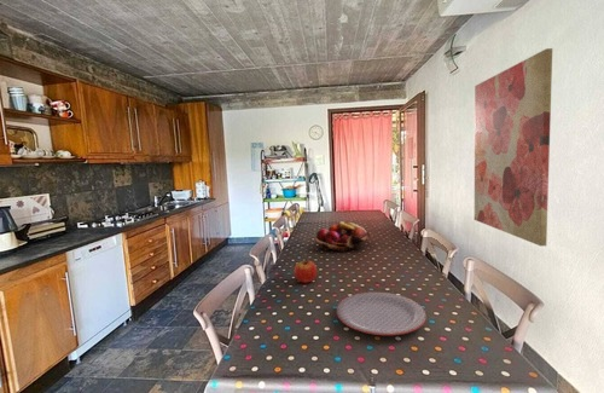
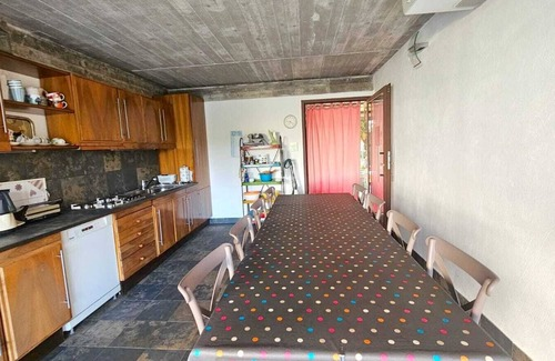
- apple [294,258,318,284]
- plate [335,291,428,336]
- fruit basket [314,220,372,253]
- wall art [474,47,553,247]
